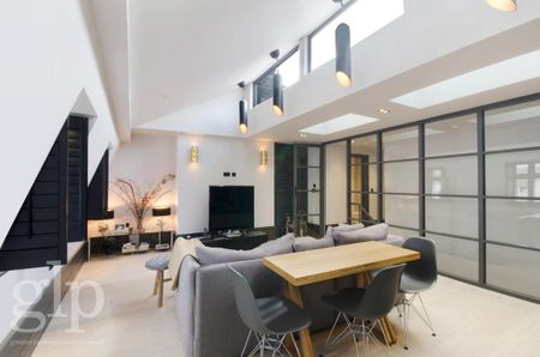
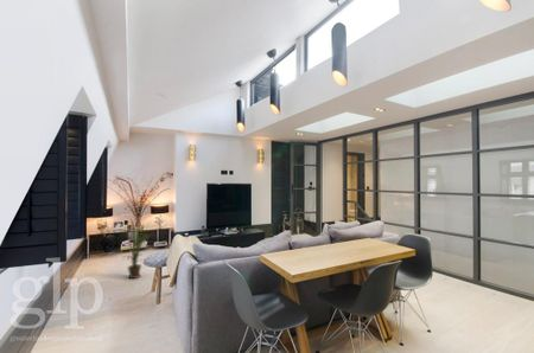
+ house plant [120,217,153,280]
